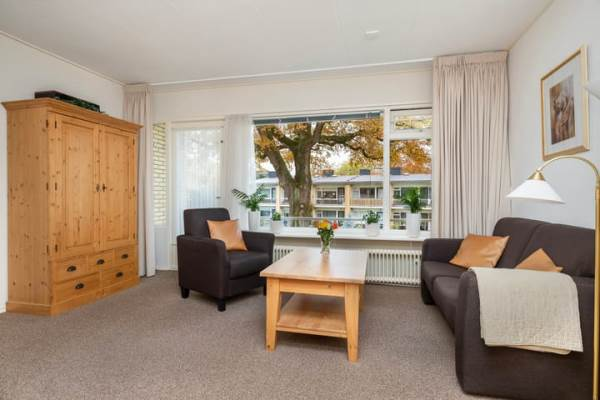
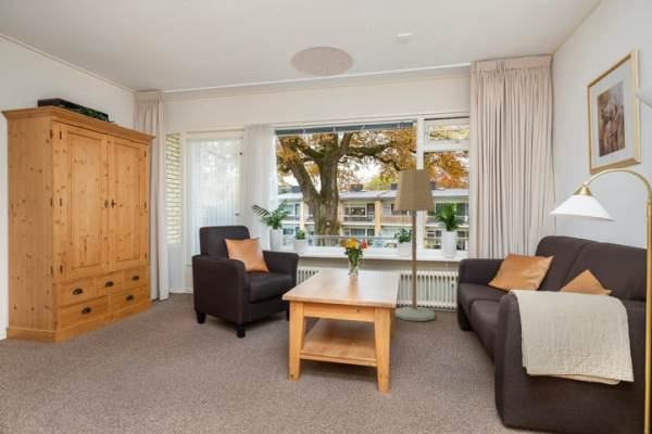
+ floor lamp [392,168,437,322]
+ ceiling lamp [290,46,354,77]
